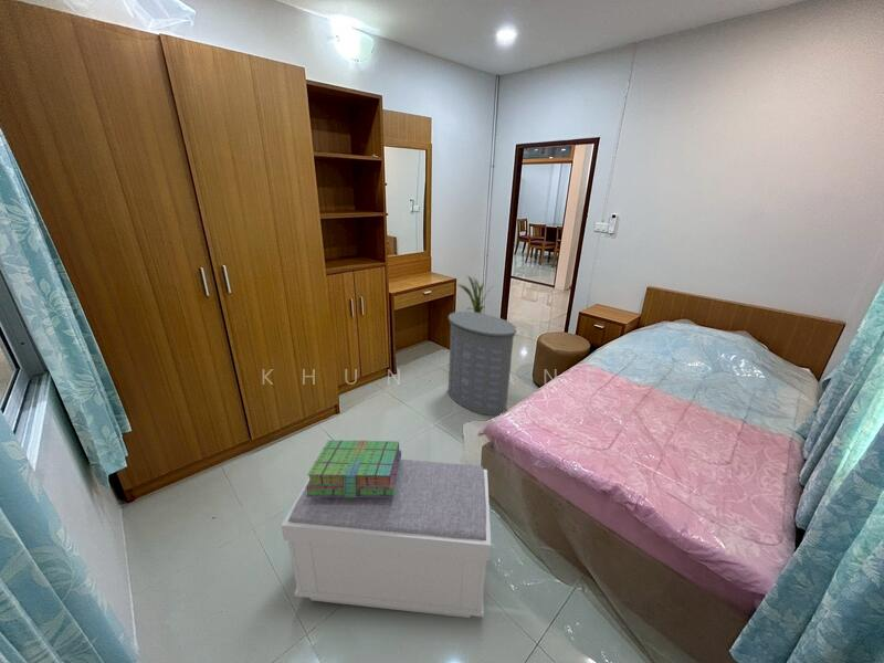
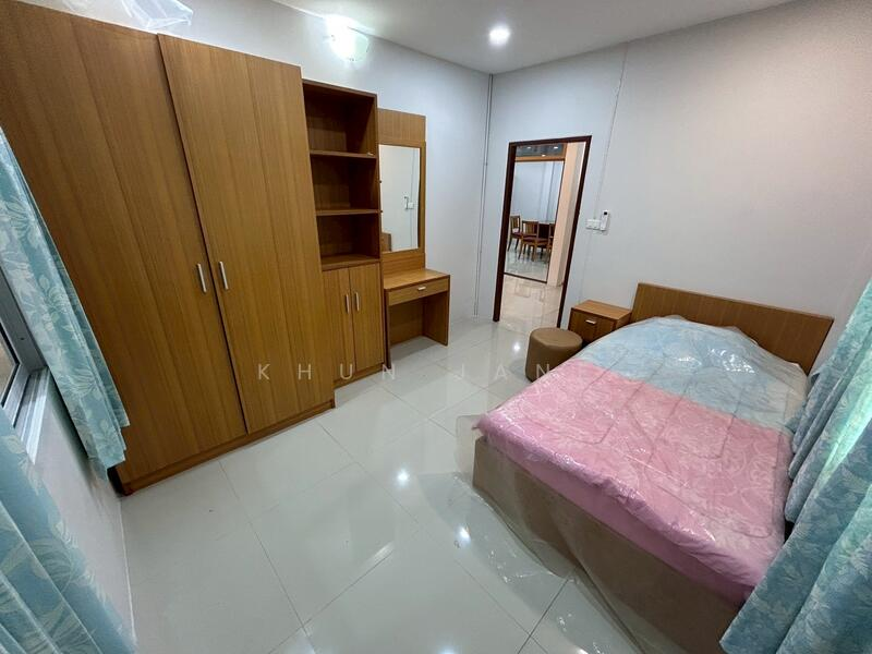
- bench [281,459,492,619]
- laundry hamper [448,311,517,417]
- house plant [457,275,494,314]
- stack of books [305,440,402,497]
